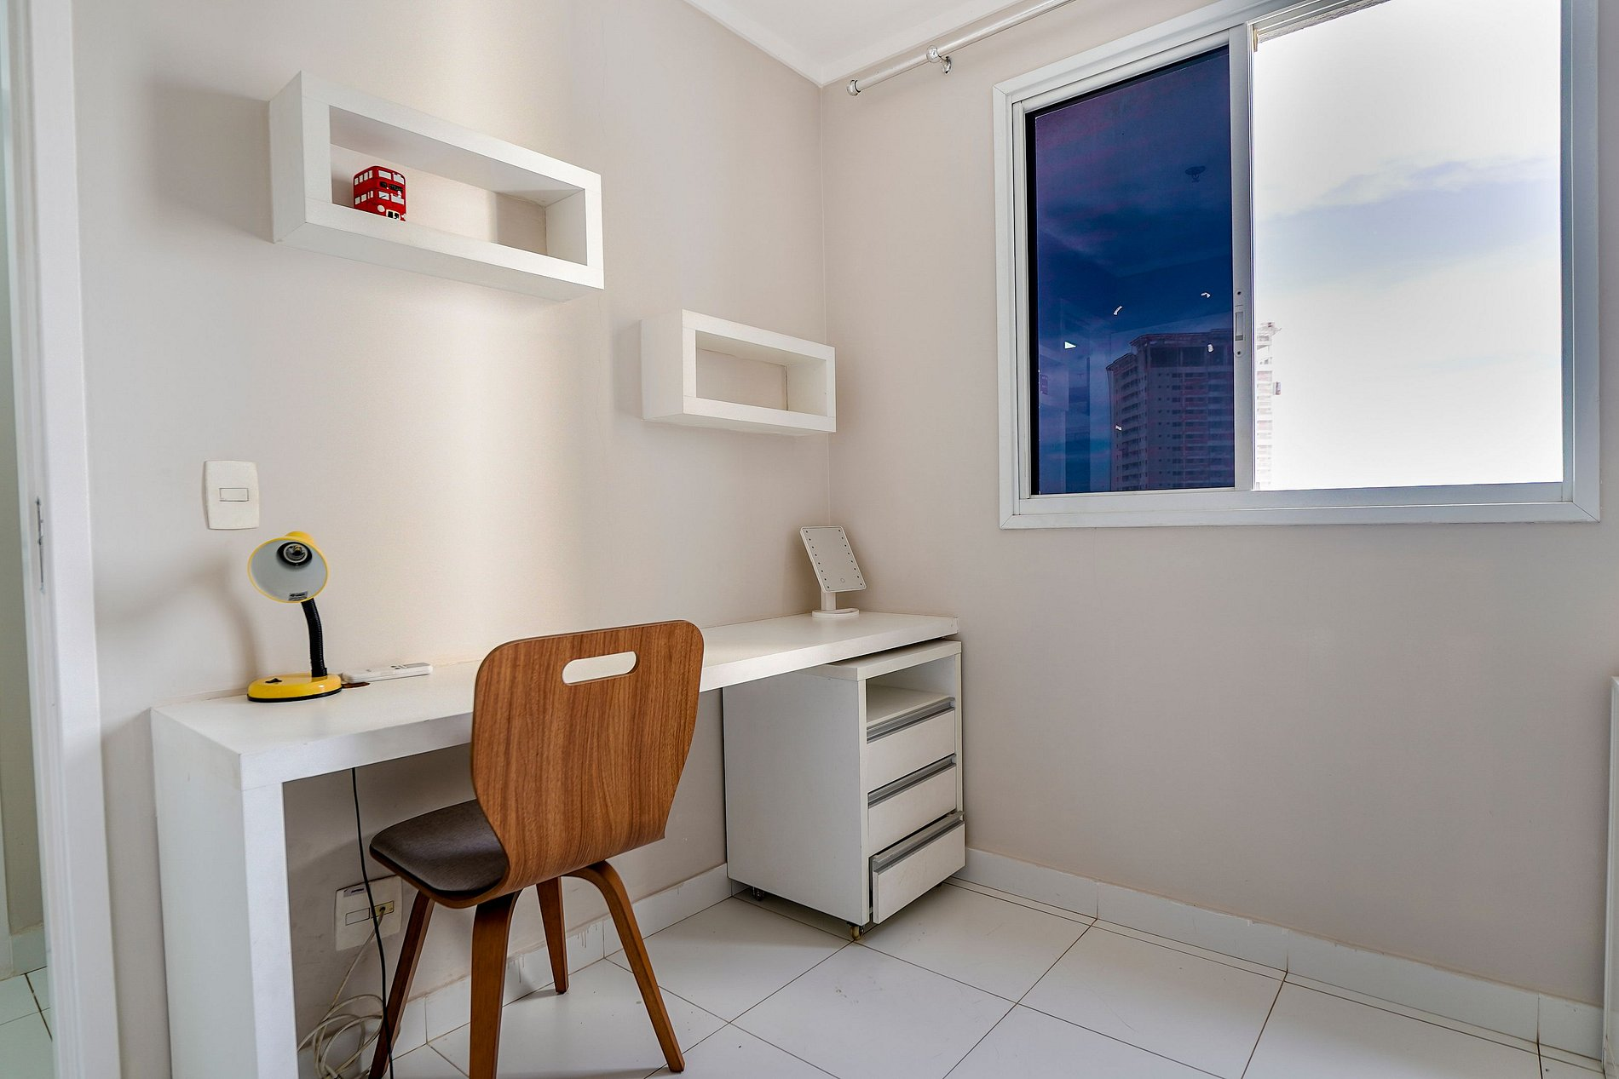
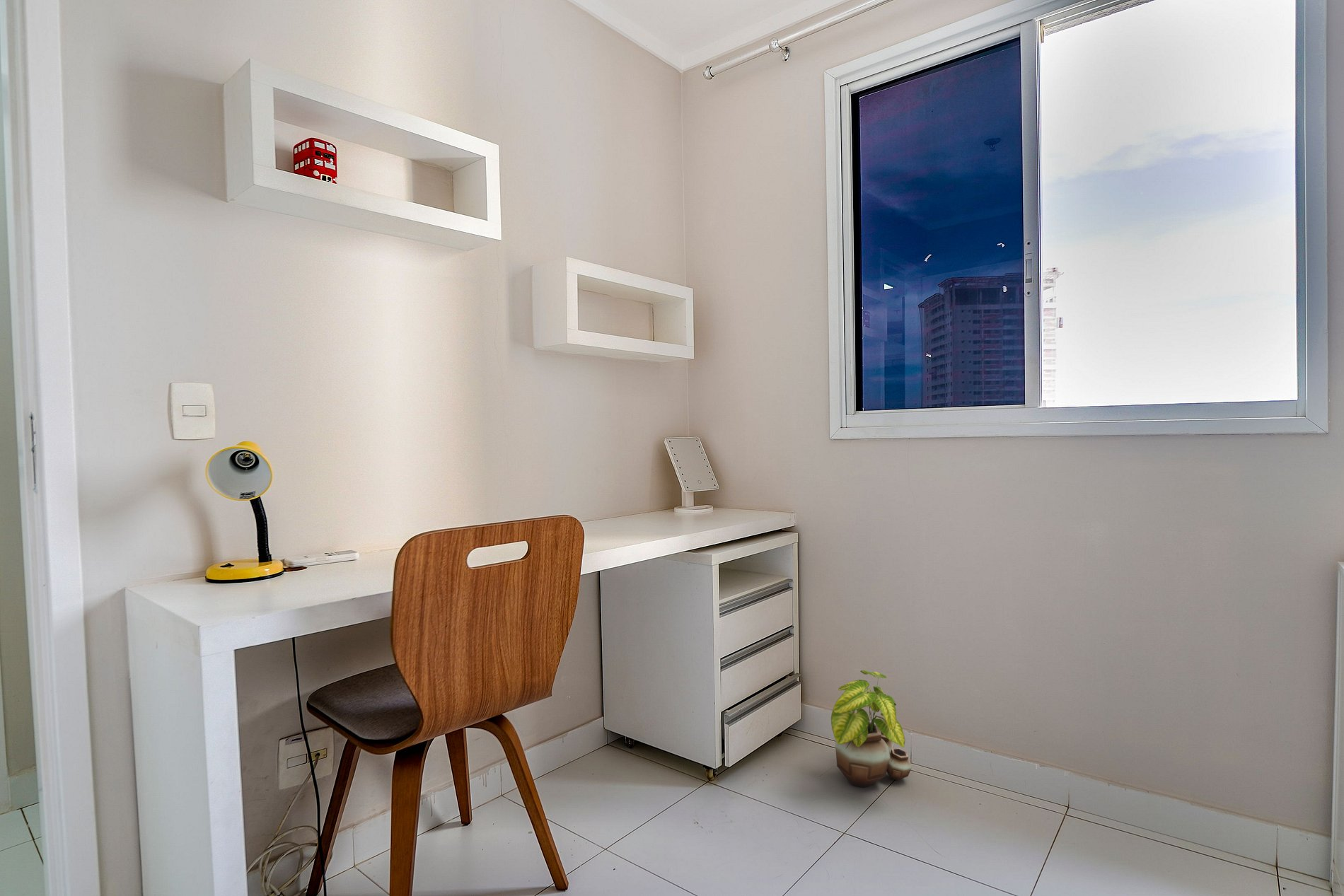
+ potted plant [830,670,913,788]
